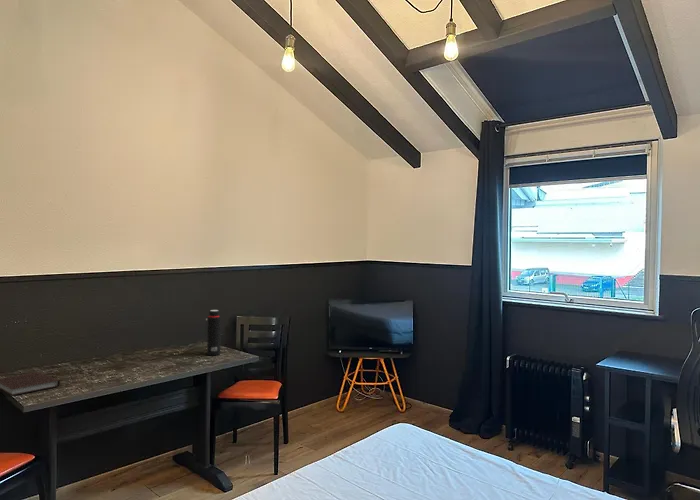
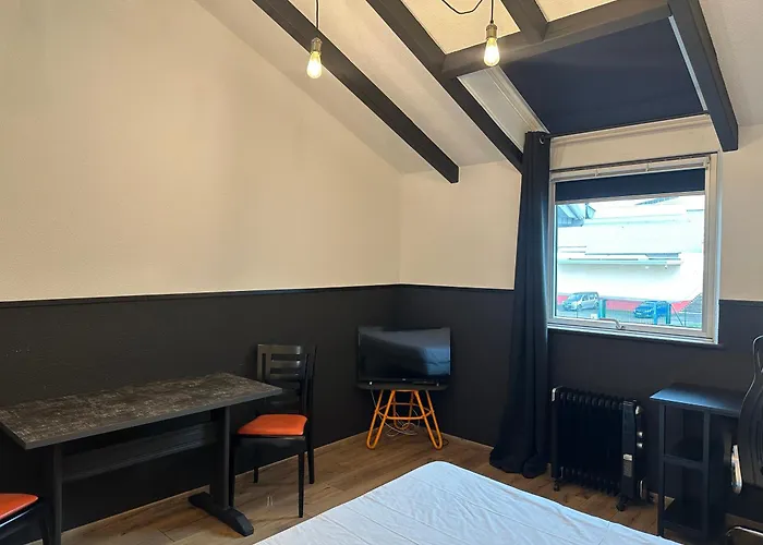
- water bottle [204,309,222,356]
- notebook [0,371,61,397]
